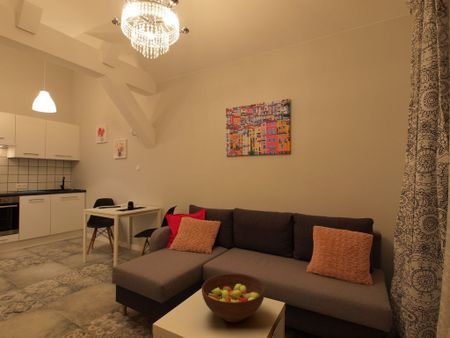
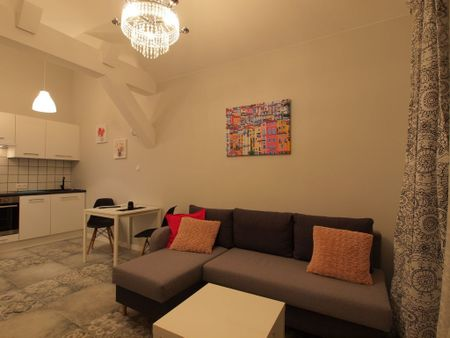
- fruit bowl [201,272,266,323]
